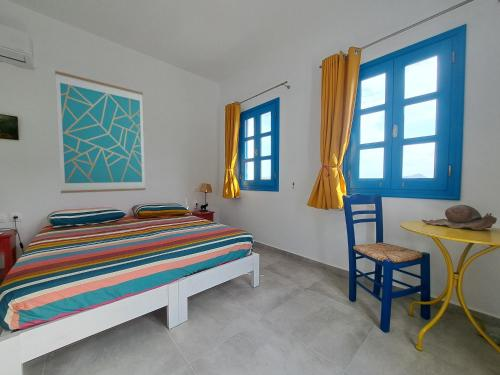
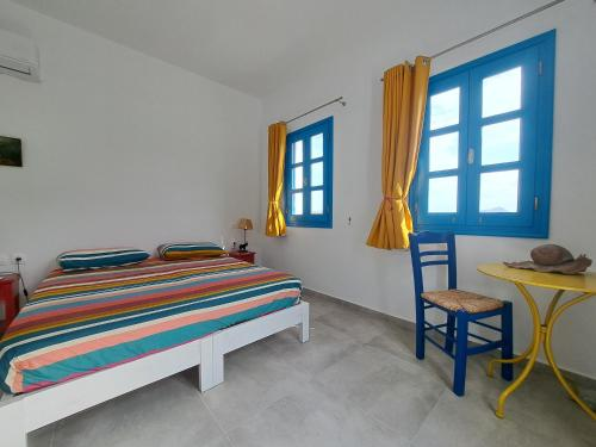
- wall art [54,70,146,194]
